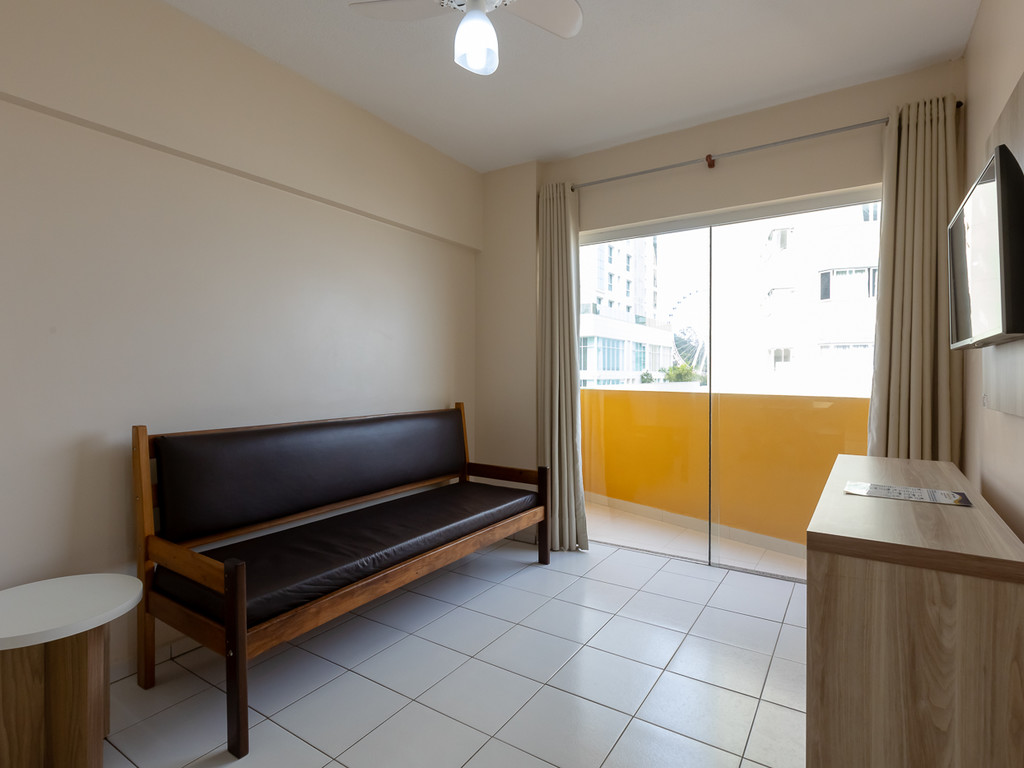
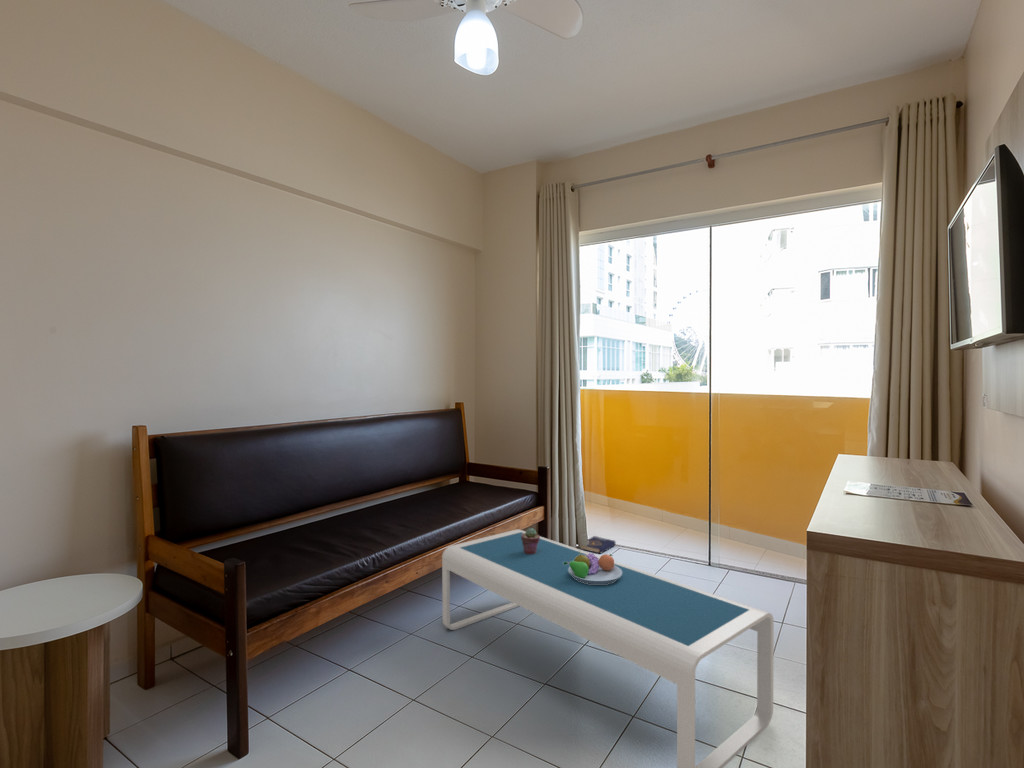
+ potted succulent [521,527,540,554]
+ fruit bowl [563,551,622,584]
+ coffee table [441,528,775,768]
+ book [578,535,617,555]
